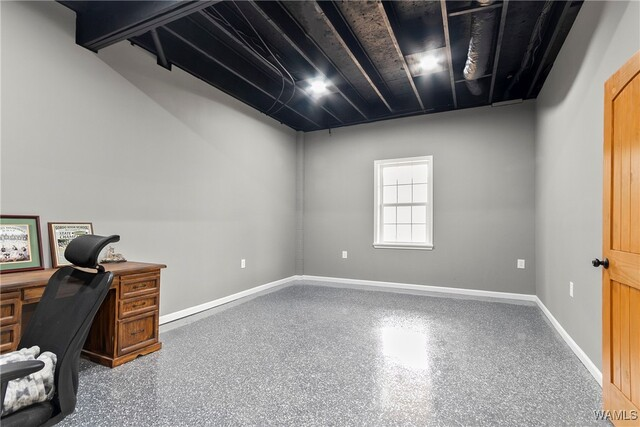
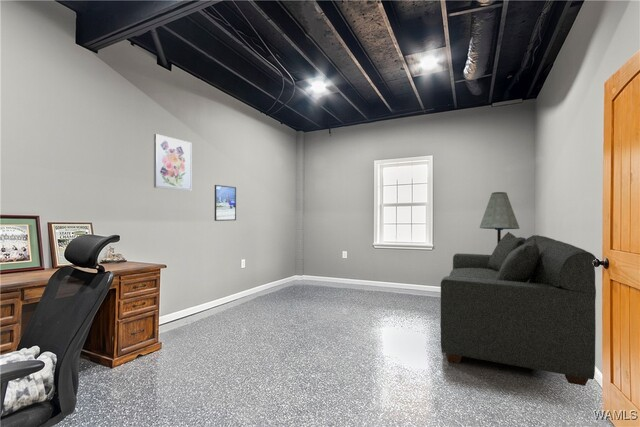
+ wall art [153,133,193,191]
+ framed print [214,184,237,222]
+ sofa [439,231,597,387]
+ floor lamp [478,191,521,245]
